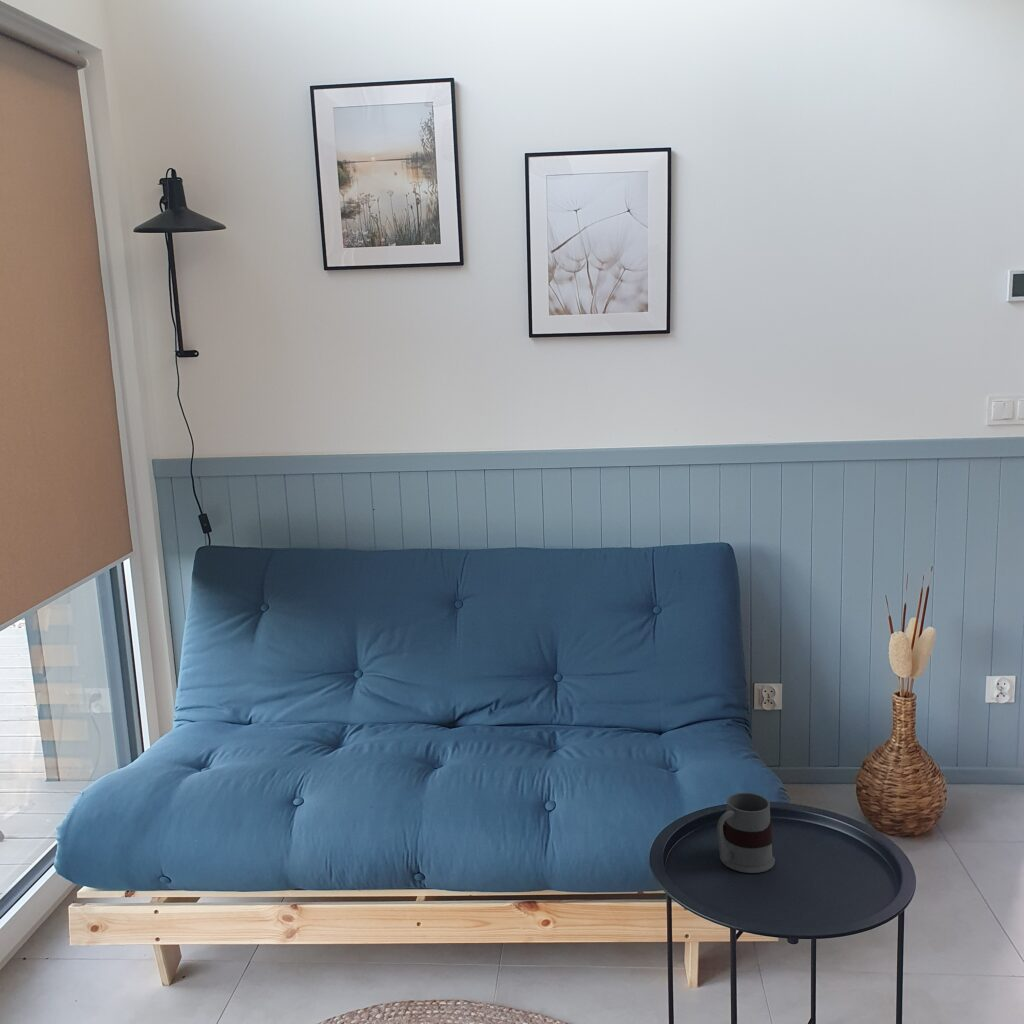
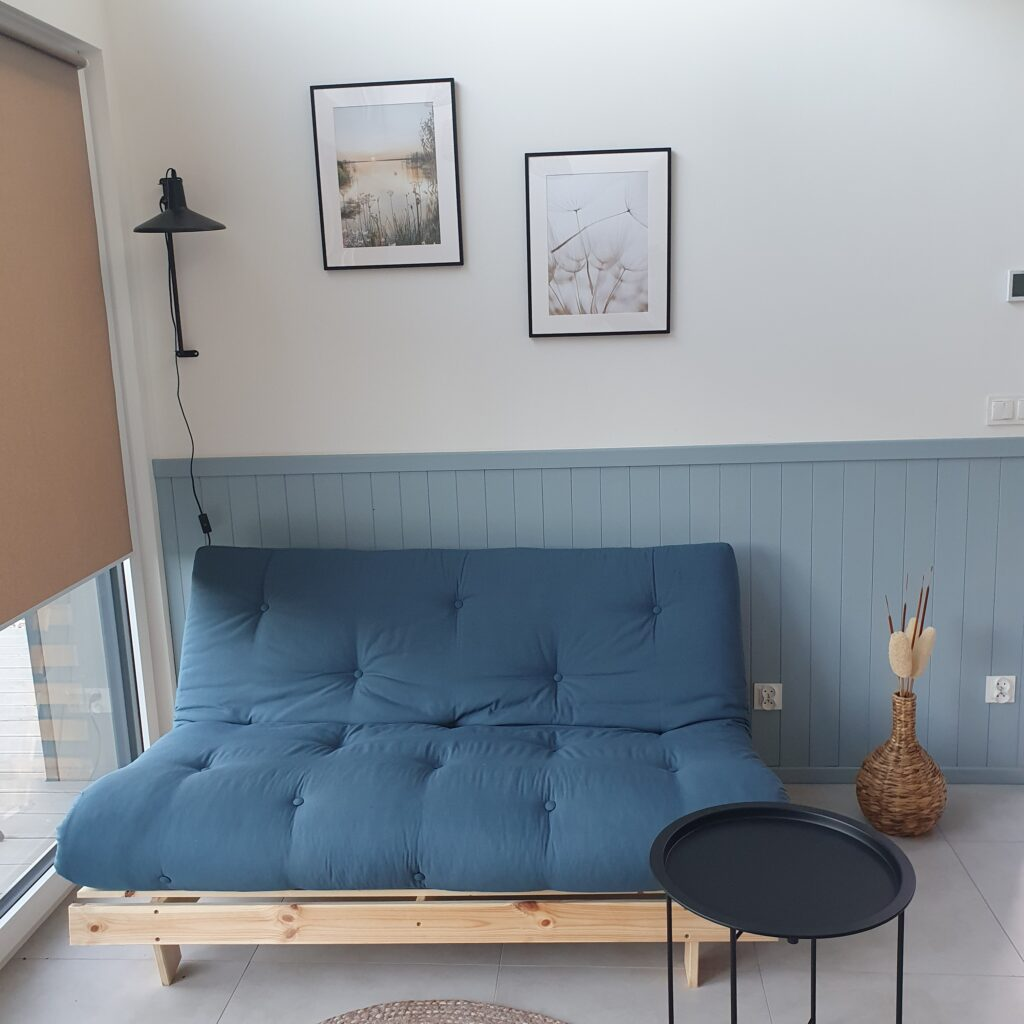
- mug [716,792,776,874]
